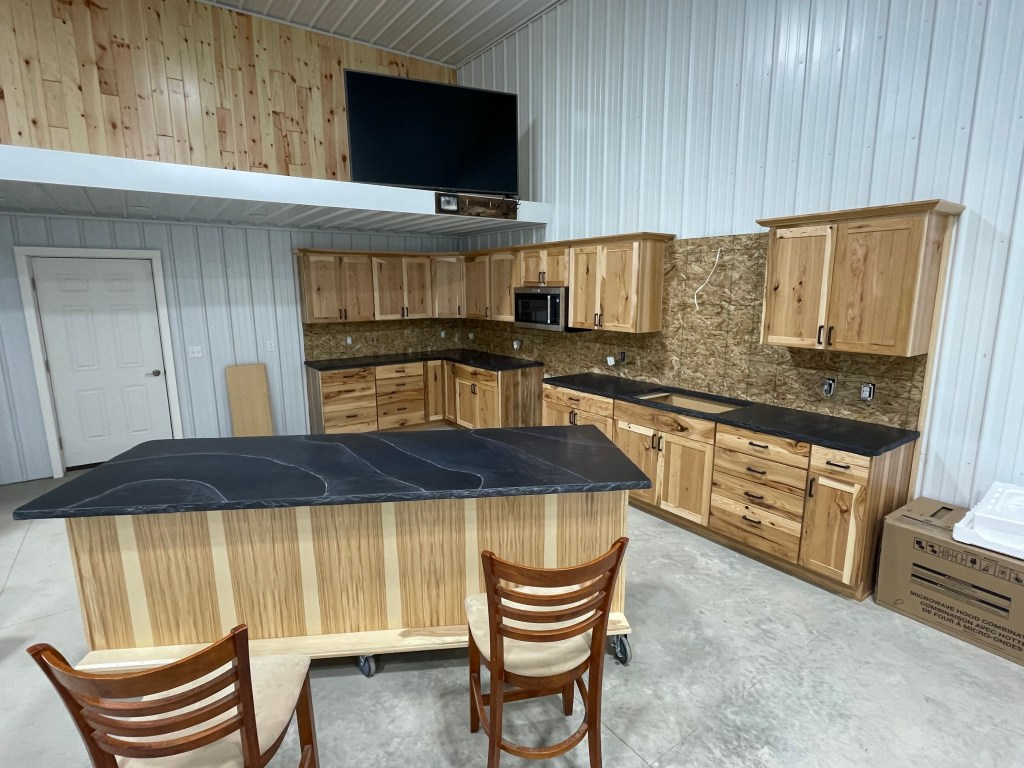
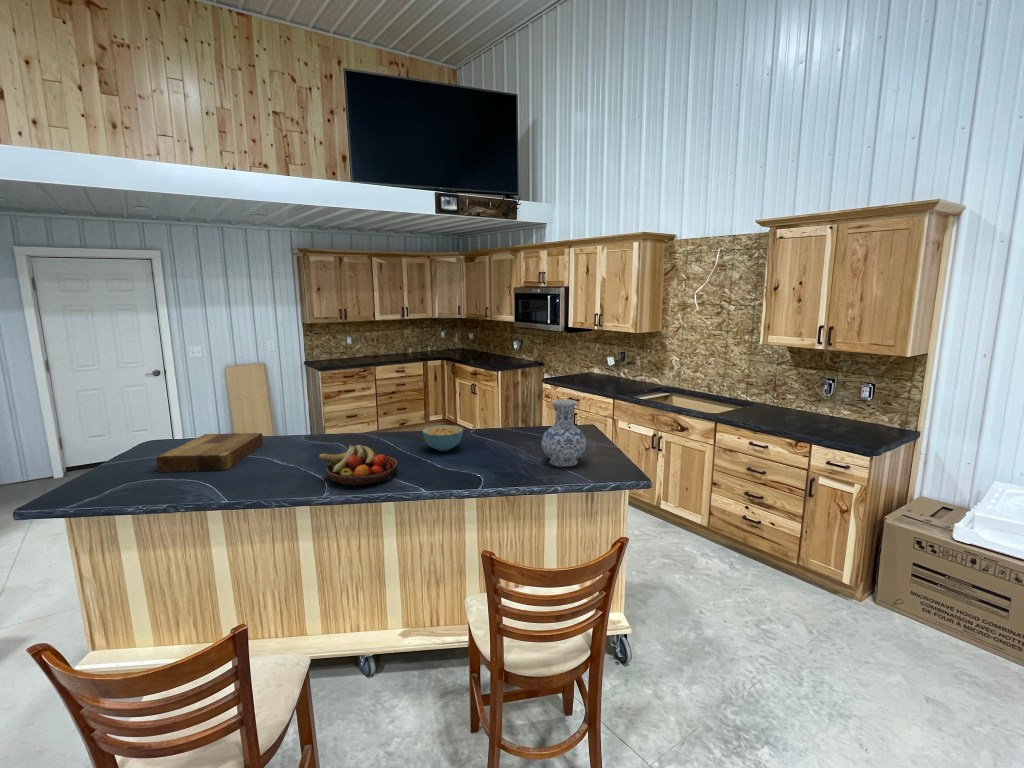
+ cereal bowl [422,424,464,452]
+ cutting board [156,432,264,473]
+ fruit bowl [318,444,399,487]
+ vase [541,398,587,468]
